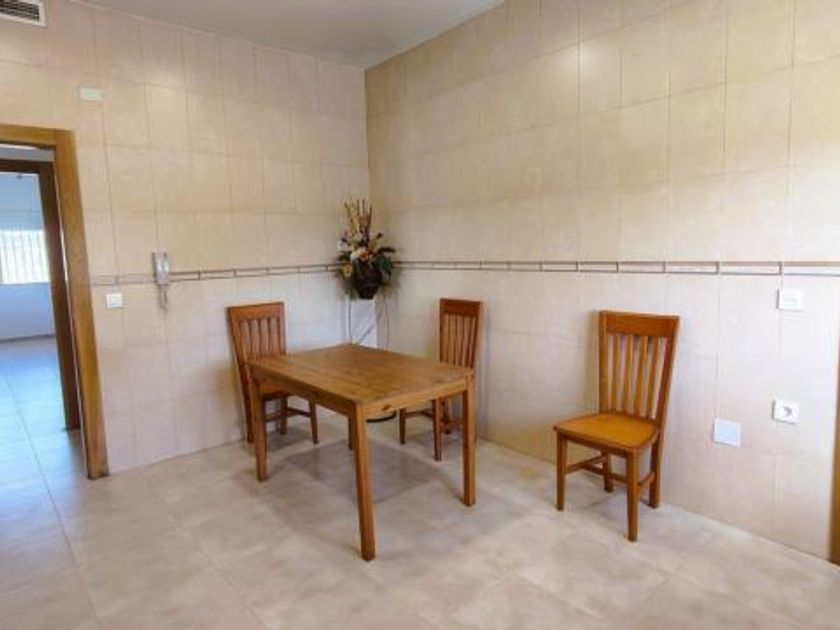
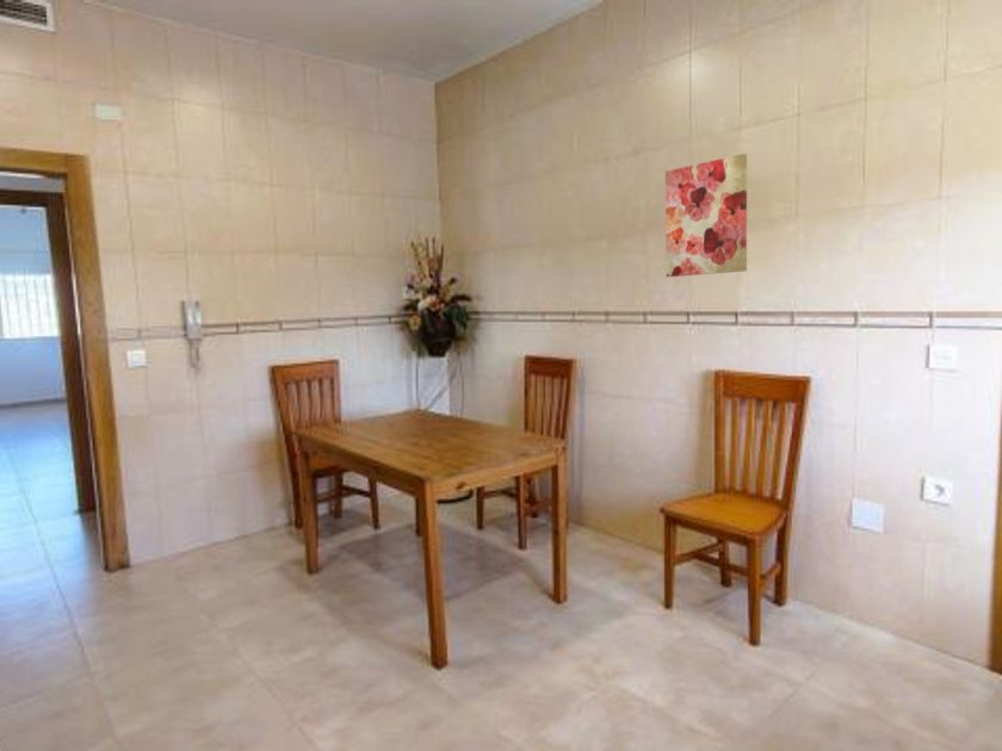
+ wall art [664,153,748,278]
